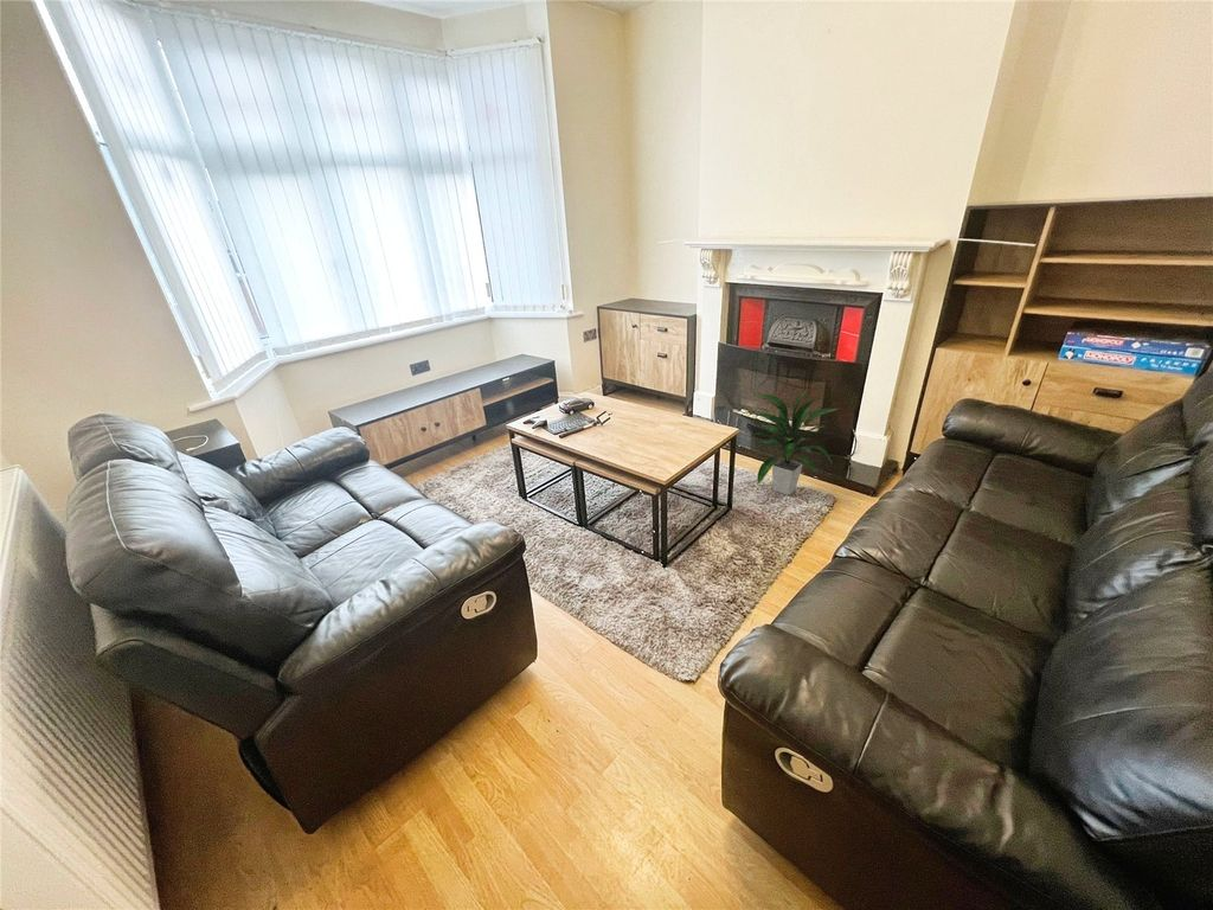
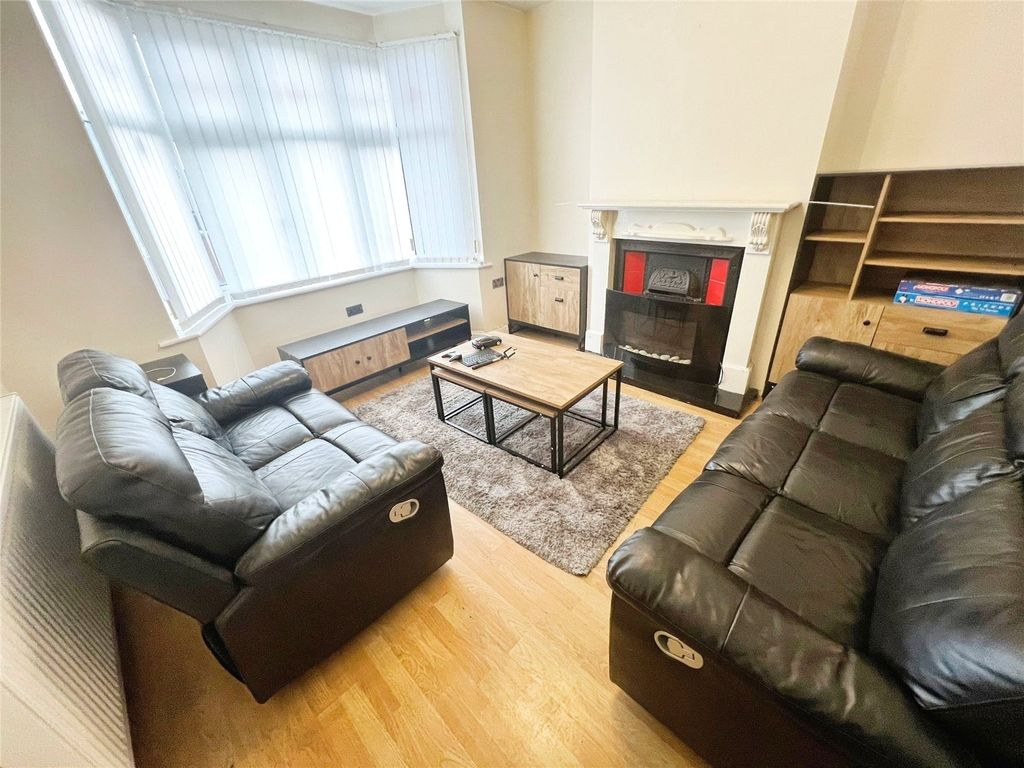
- indoor plant [749,389,839,496]
